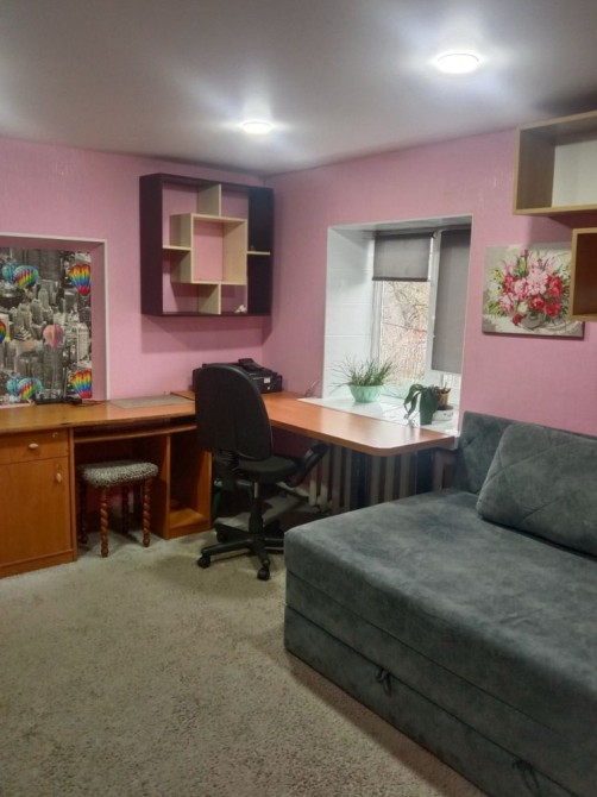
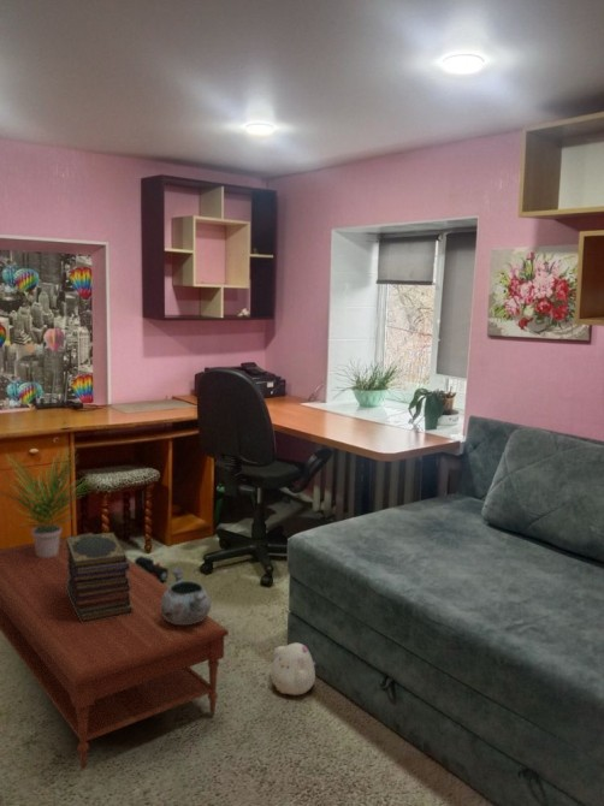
+ book stack [65,532,132,623]
+ coffee table [0,532,230,771]
+ toy train [134,555,170,582]
+ potted plant [0,446,101,558]
+ decorative bowl [160,568,212,624]
+ plush toy [270,641,316,697]
